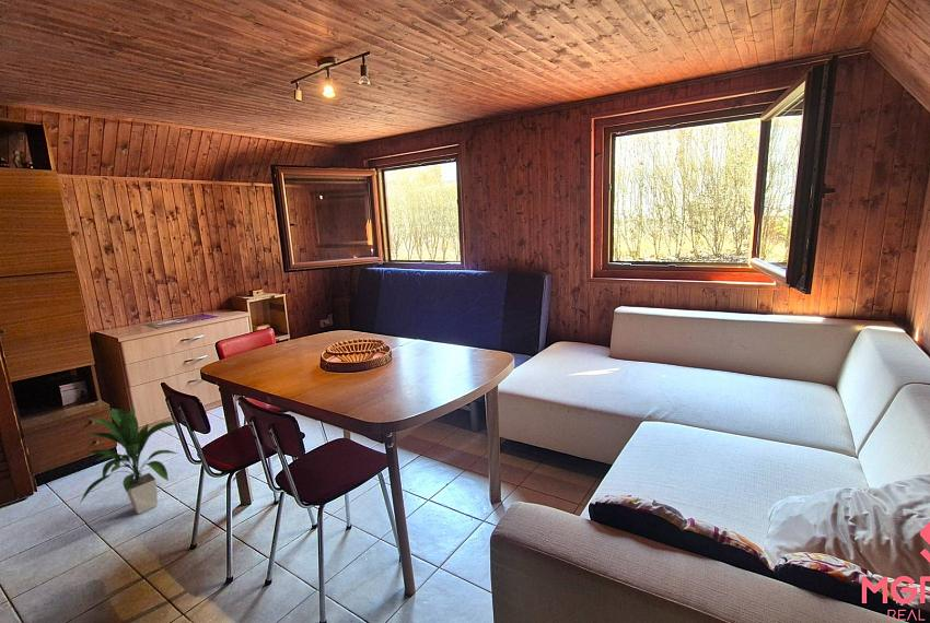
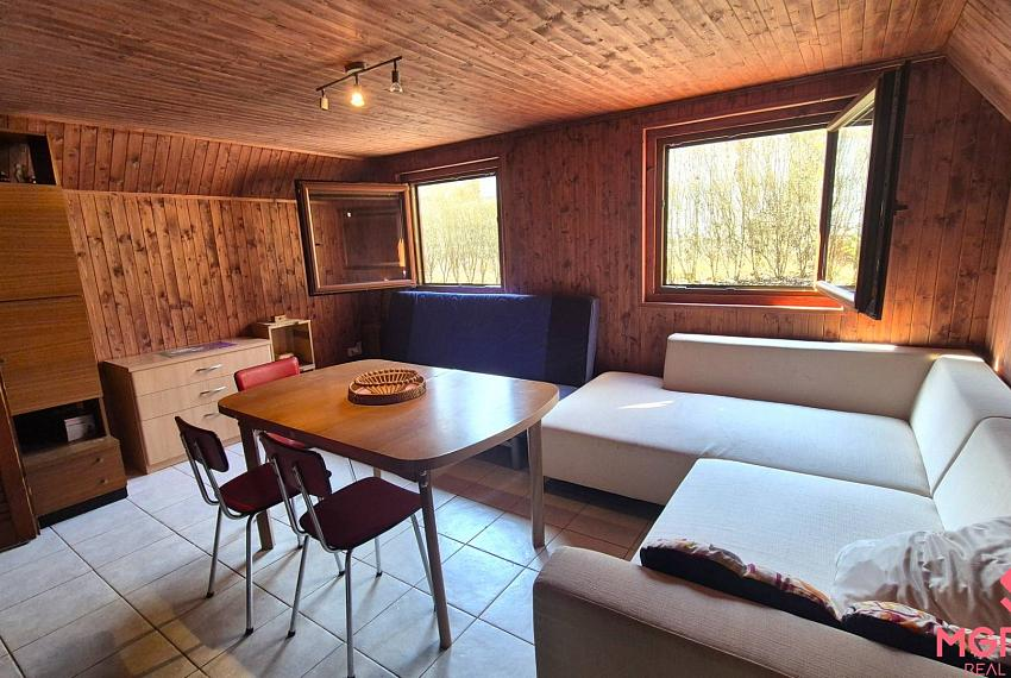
- indoor plant [79,404,178,515]
